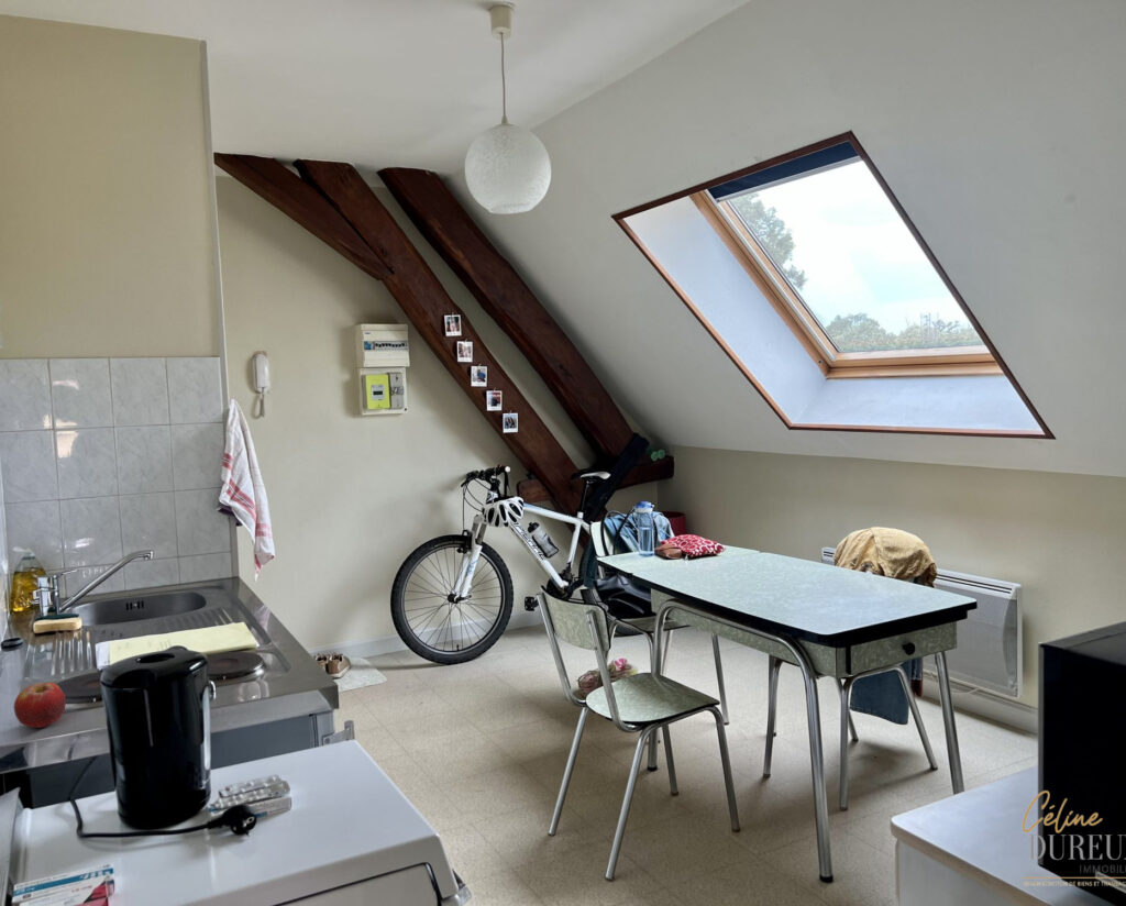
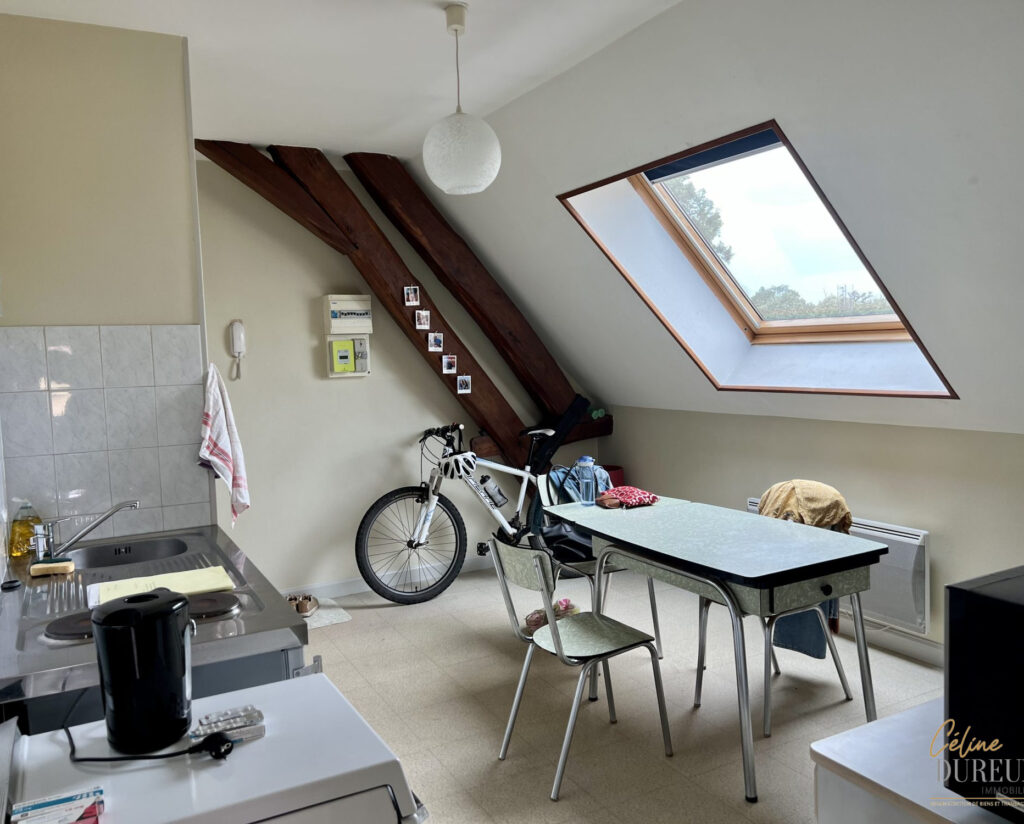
- fruit [13,681,67,729]
